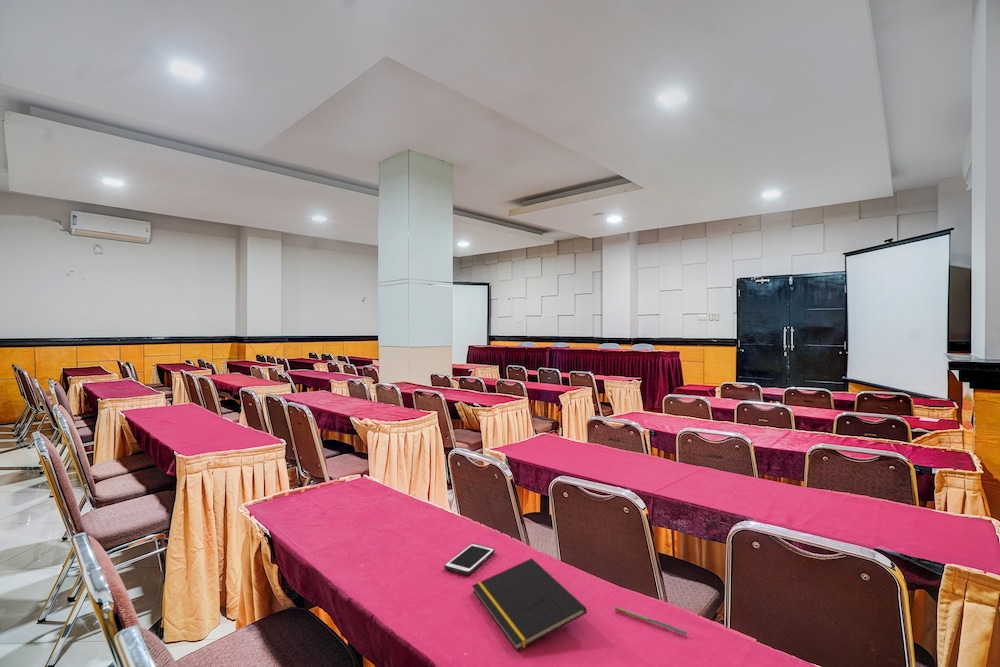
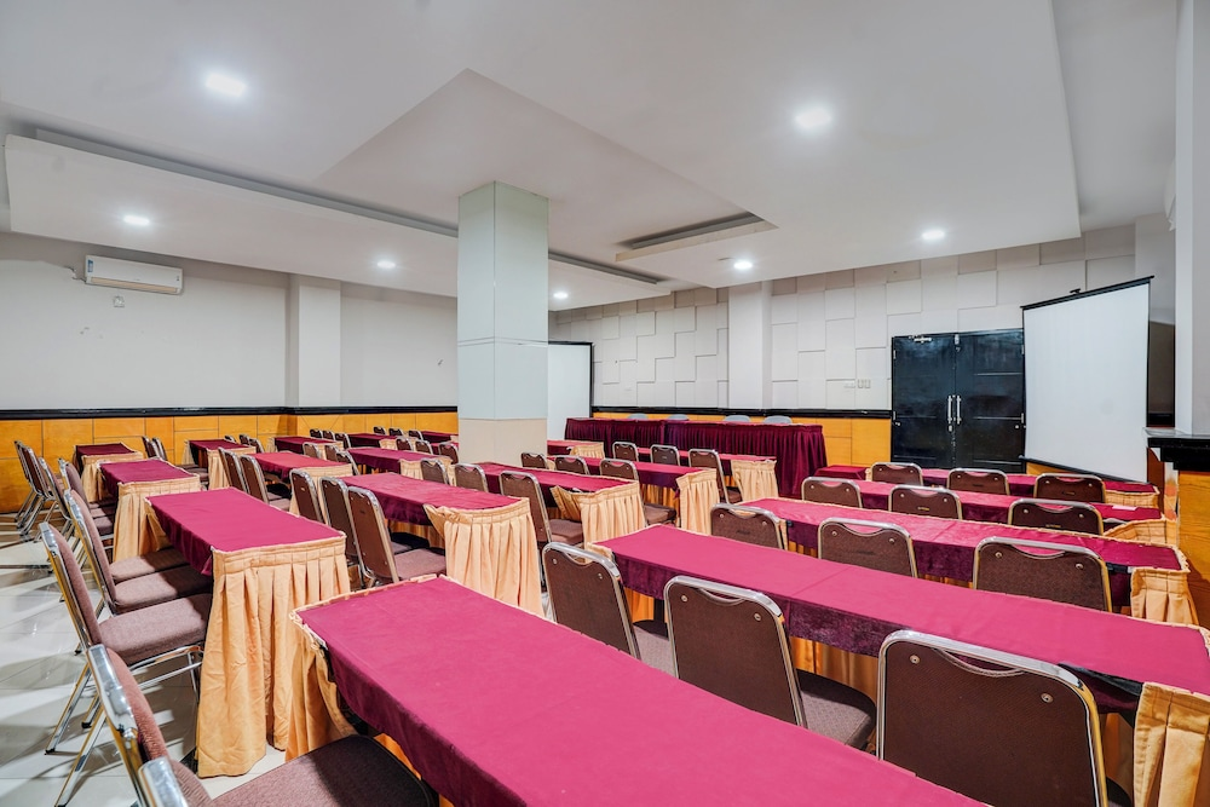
- cell phone [443,543,496,576]
- notepad [471,557,588,652]
- pen [614,606,688,636]
